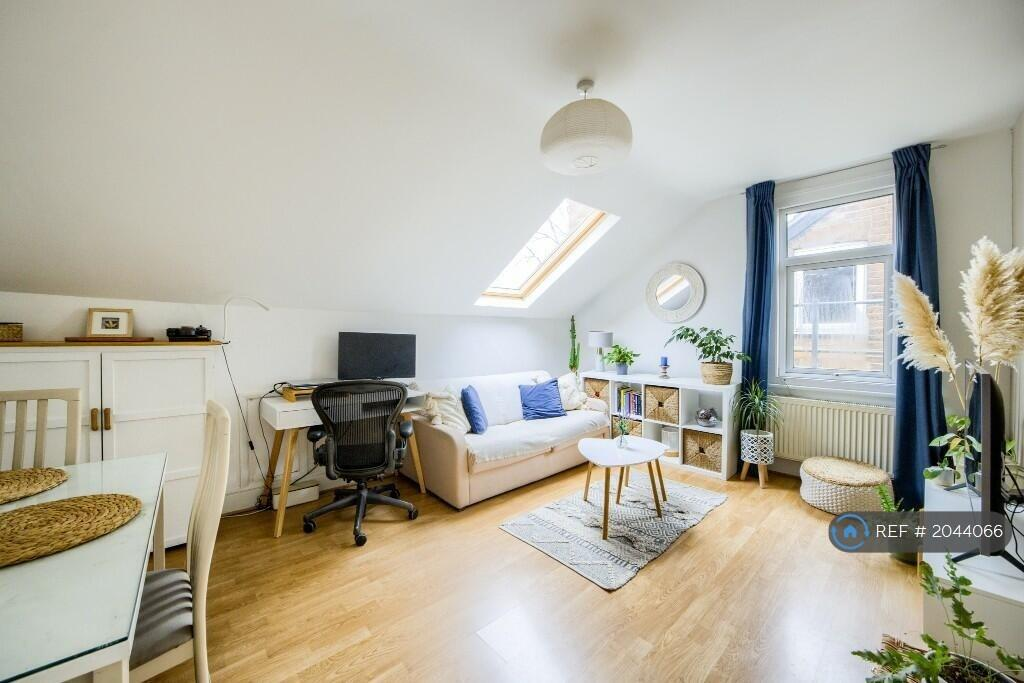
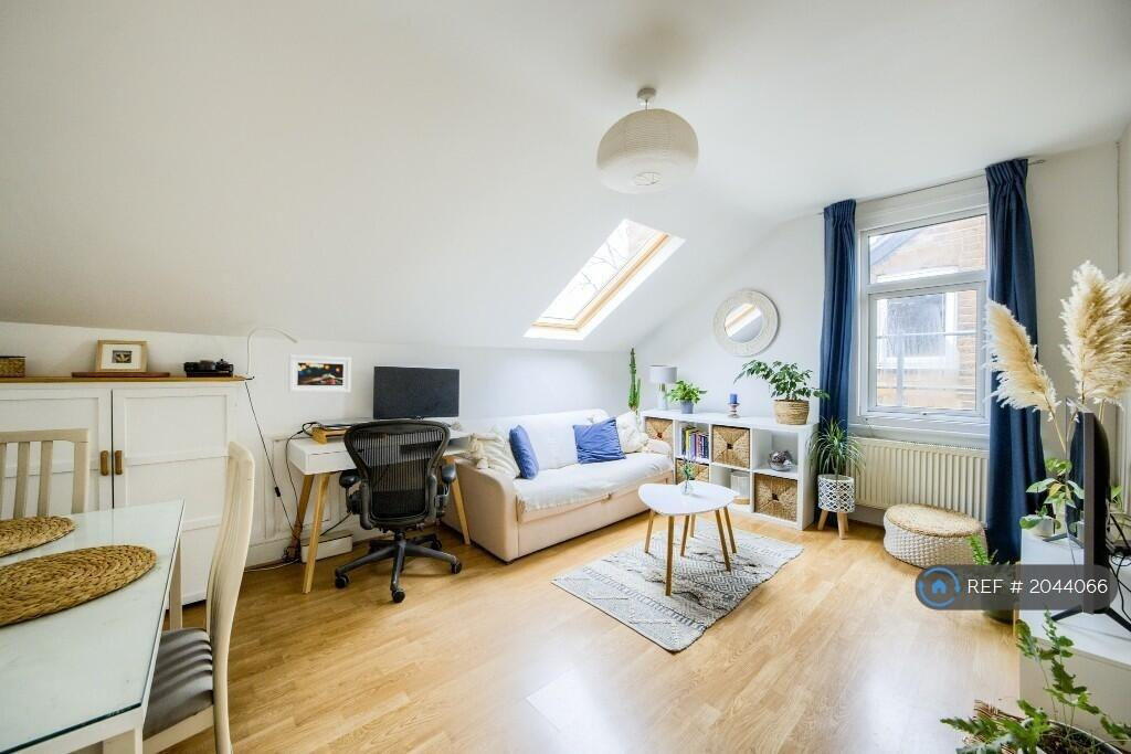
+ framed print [287,354,352,394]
